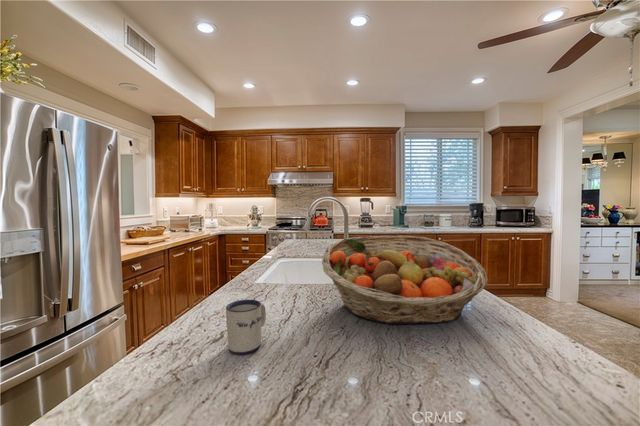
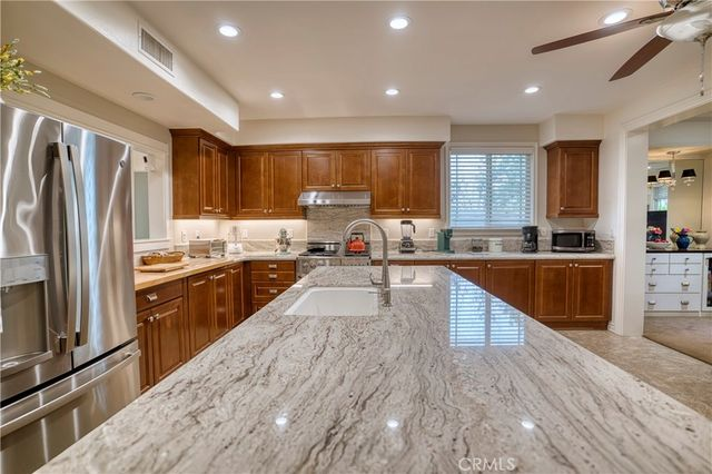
- mug [225,299,267,355]
- fruit basket [321,235,489,325]
